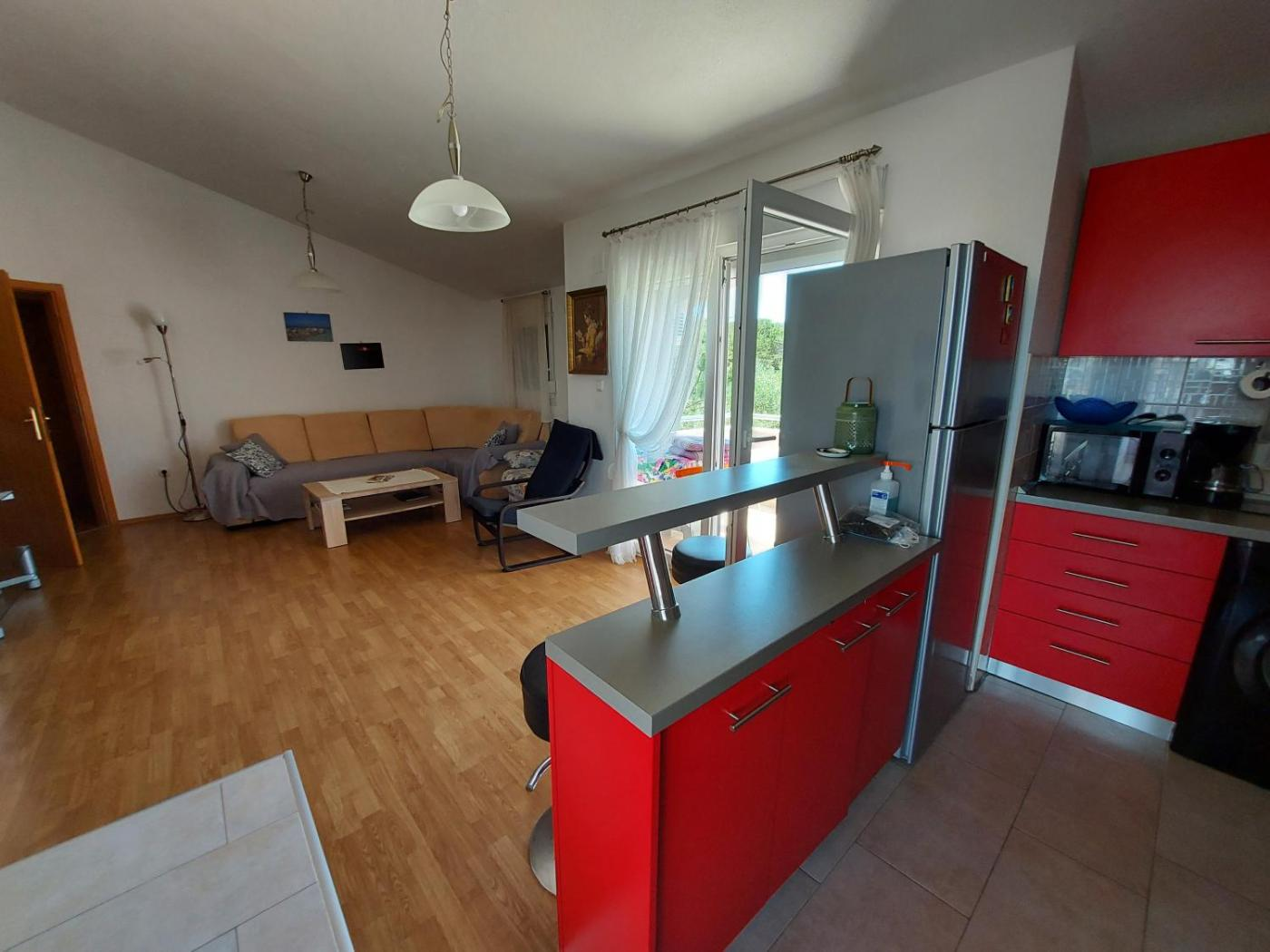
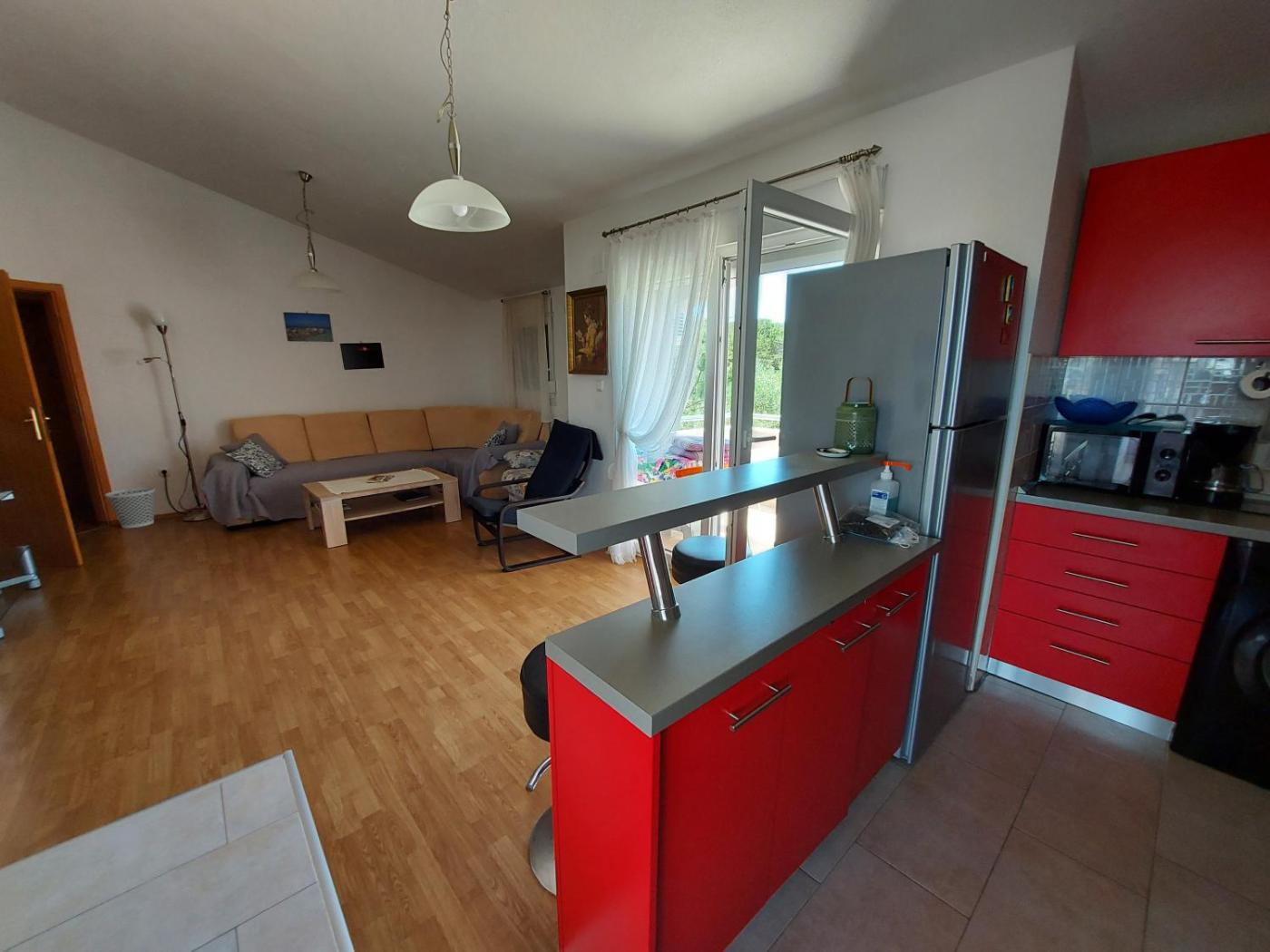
+ wastebasket [104,487,156,529]
